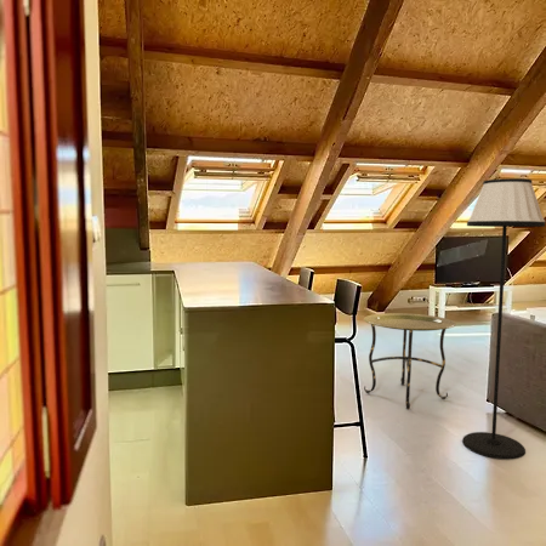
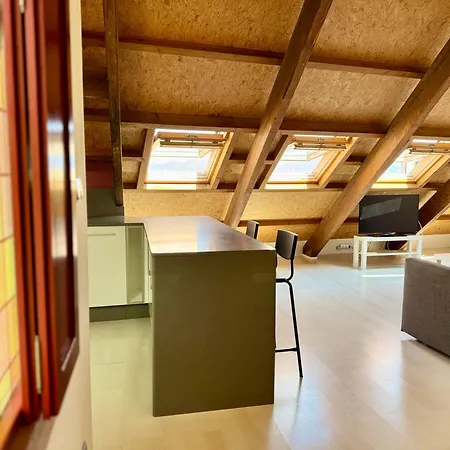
- side table [363,312,457,410]
- floor lamp [461,177,546,461]
